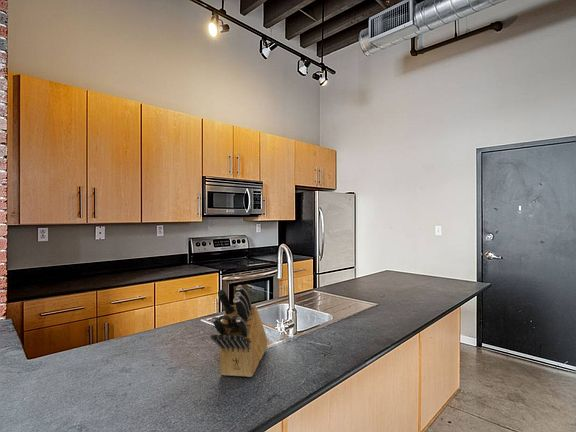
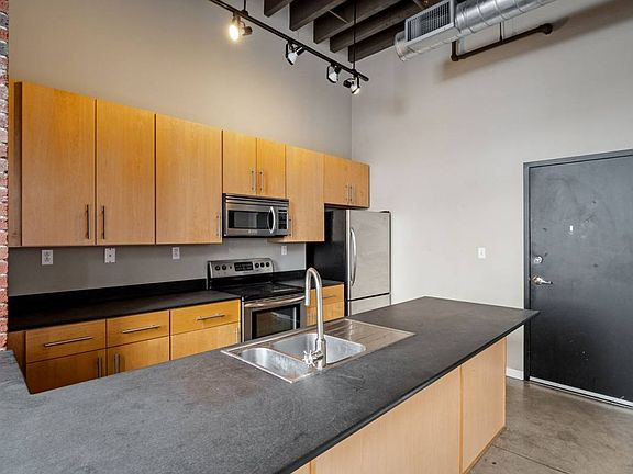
- knife block [210,284,269,378]
